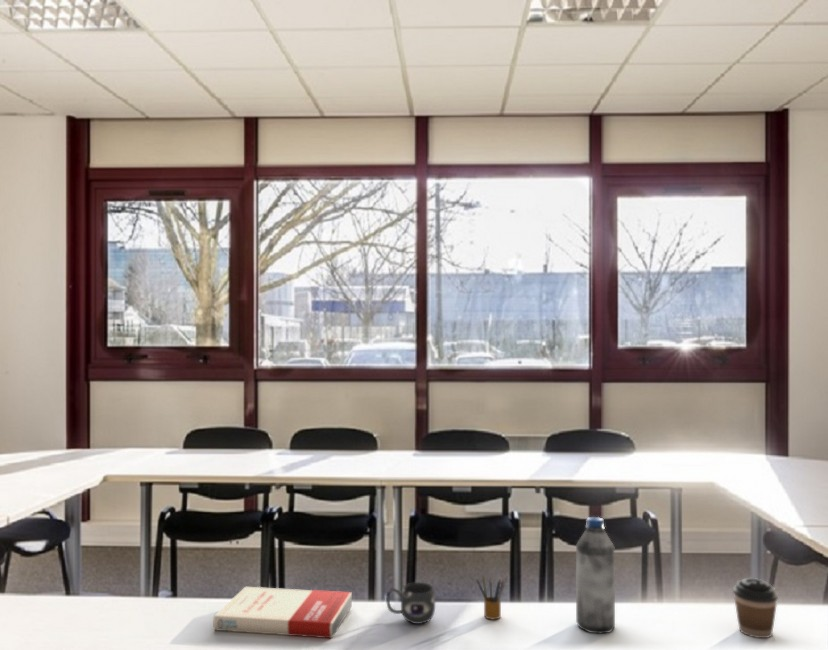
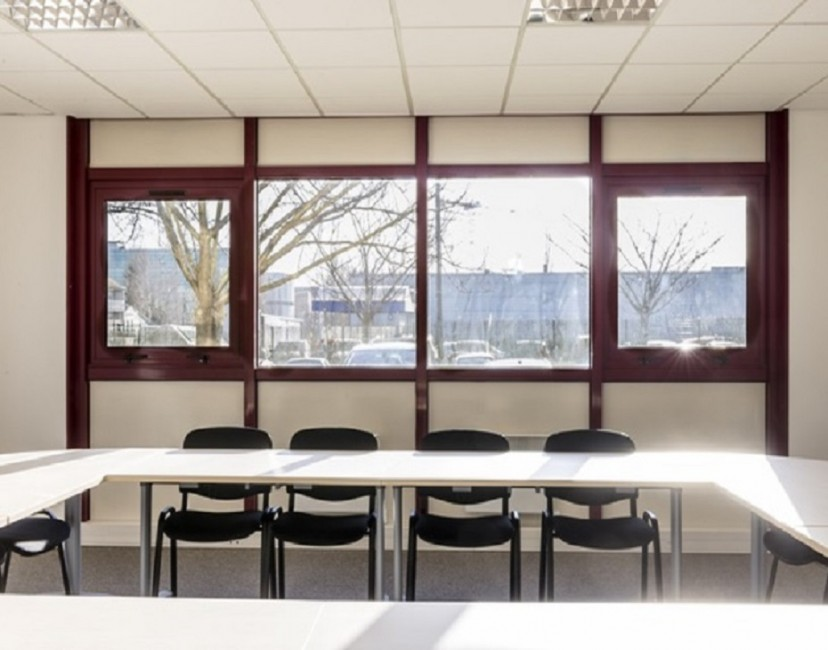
- book [212,586,353,639]
- pencil box [475,575,508,621]
- mug [385,581,436,625]
- coffee cup [732,577,779,639]
- water bottle [575,516,616,635]
